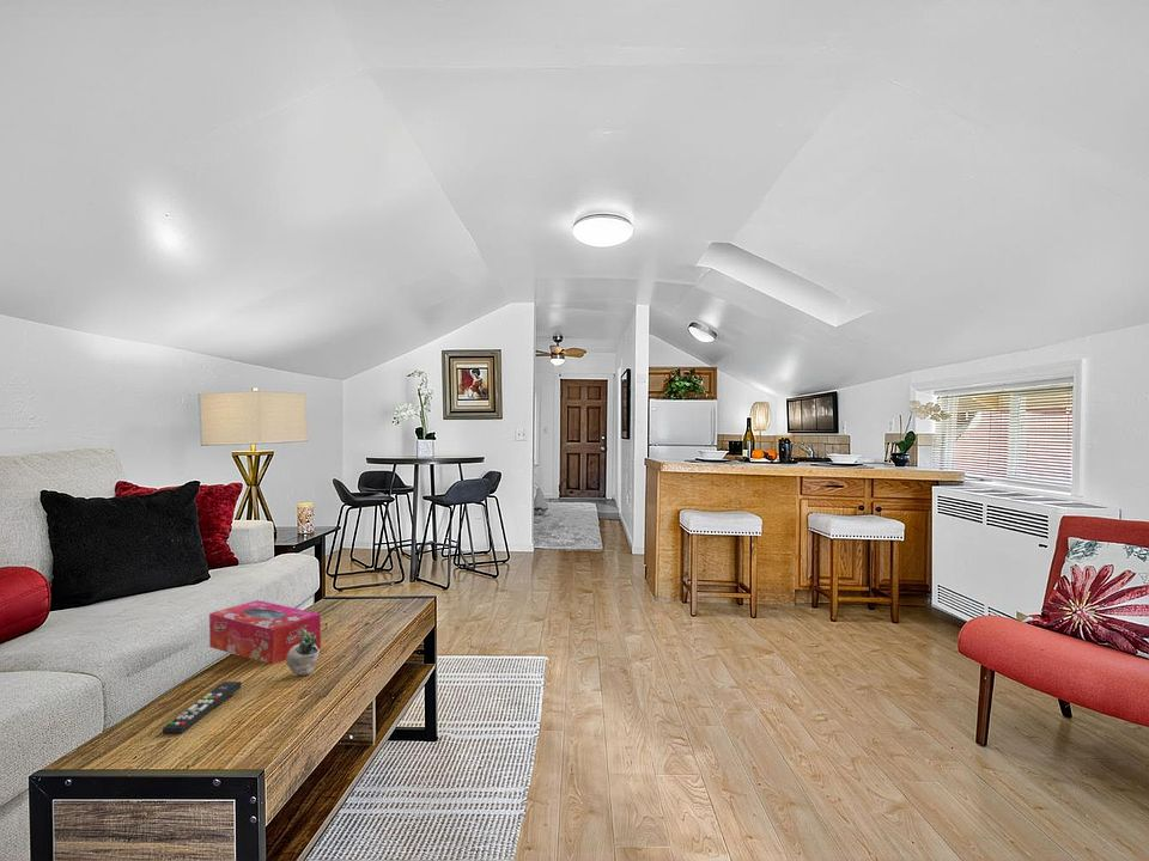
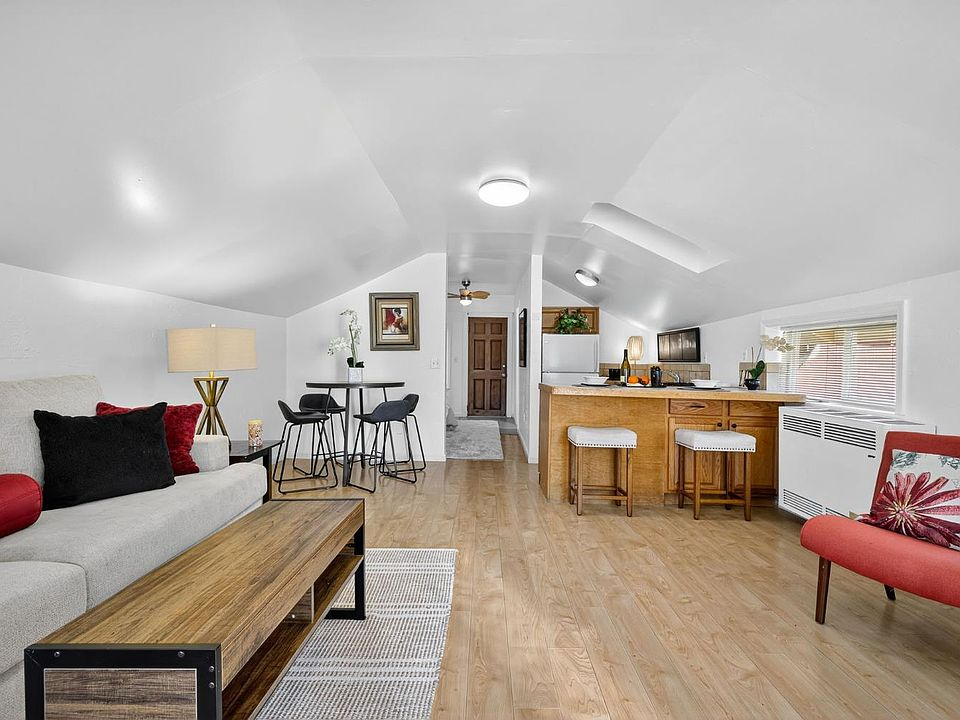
- remote control [162,680,243,735]
- succulent plant [285,610,346,677]
- tissue box [208,599,322,665]
